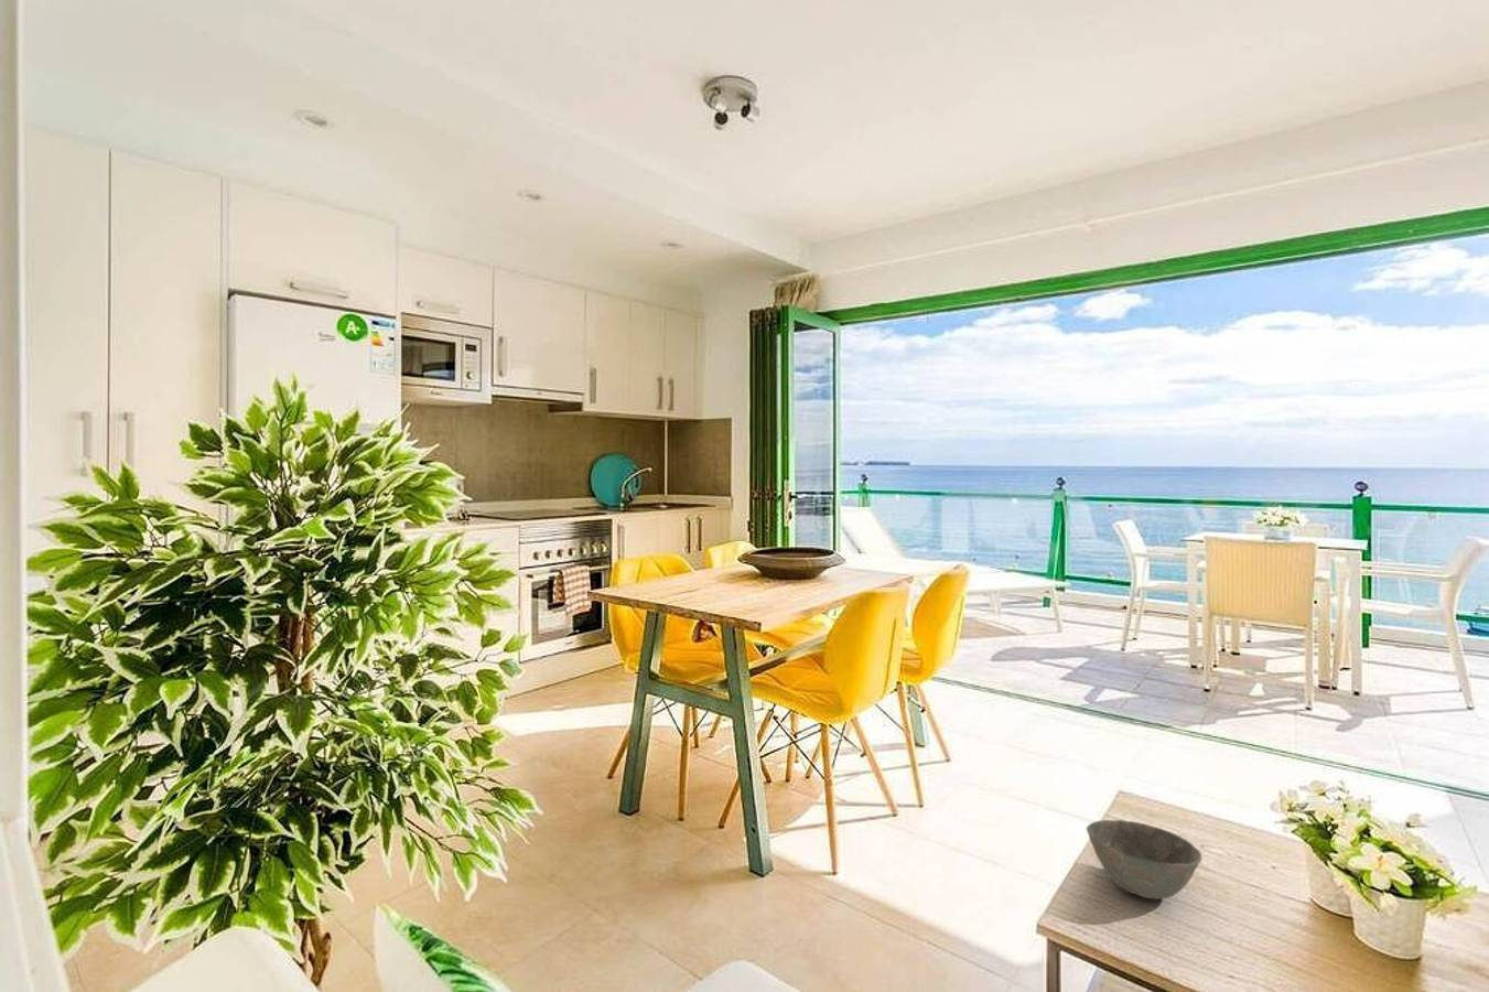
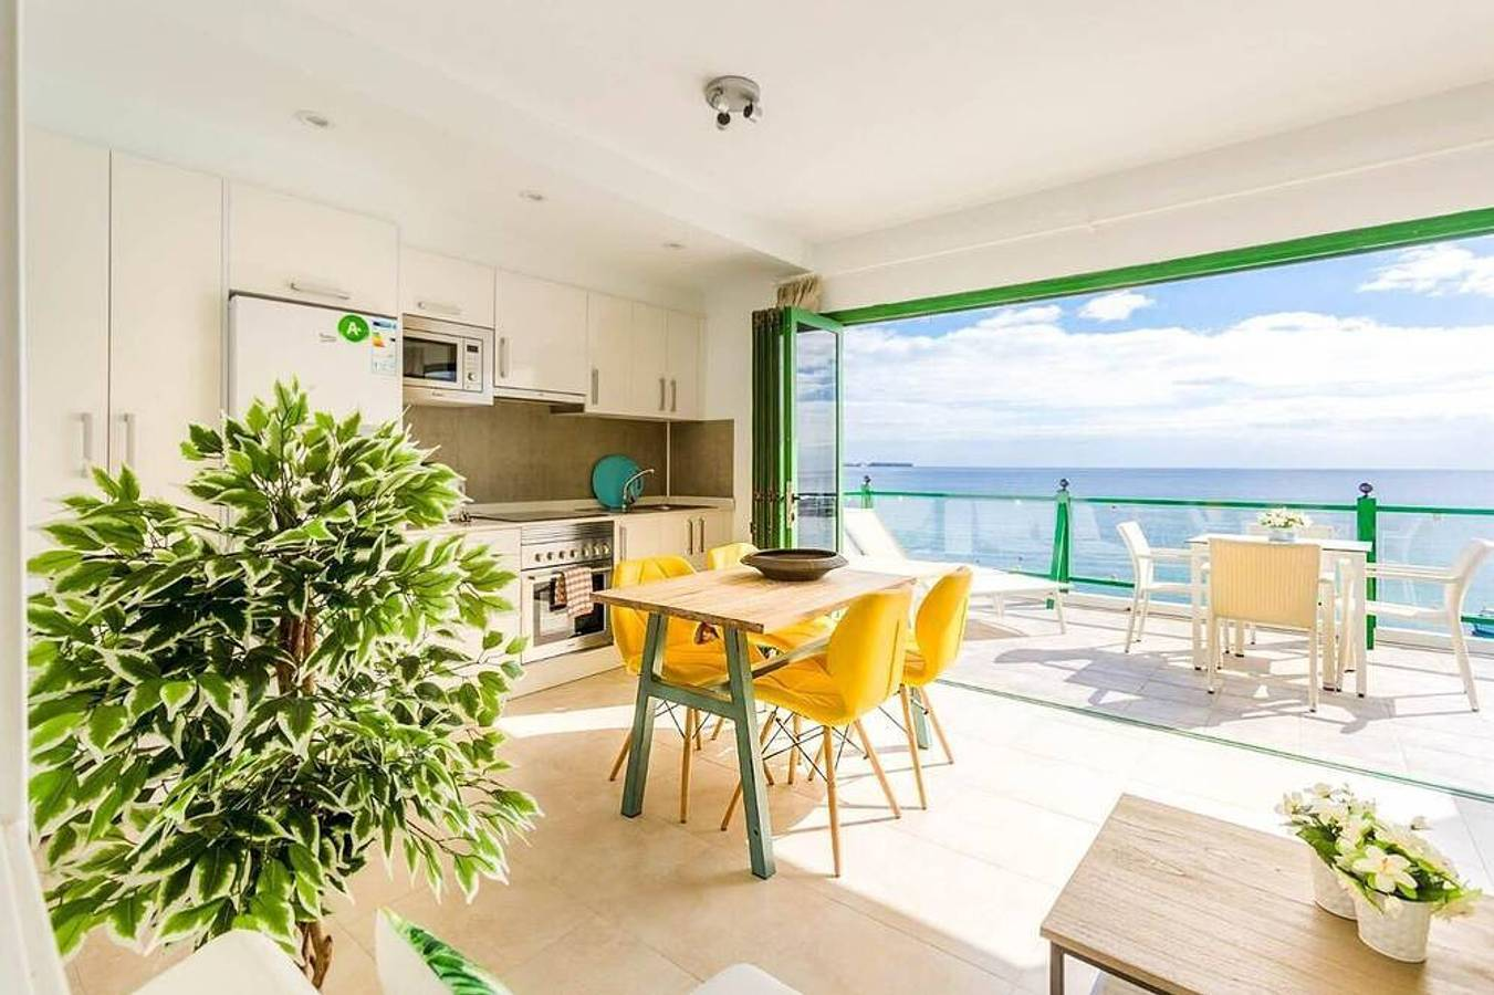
- bowl [1086,819,1203,900]
